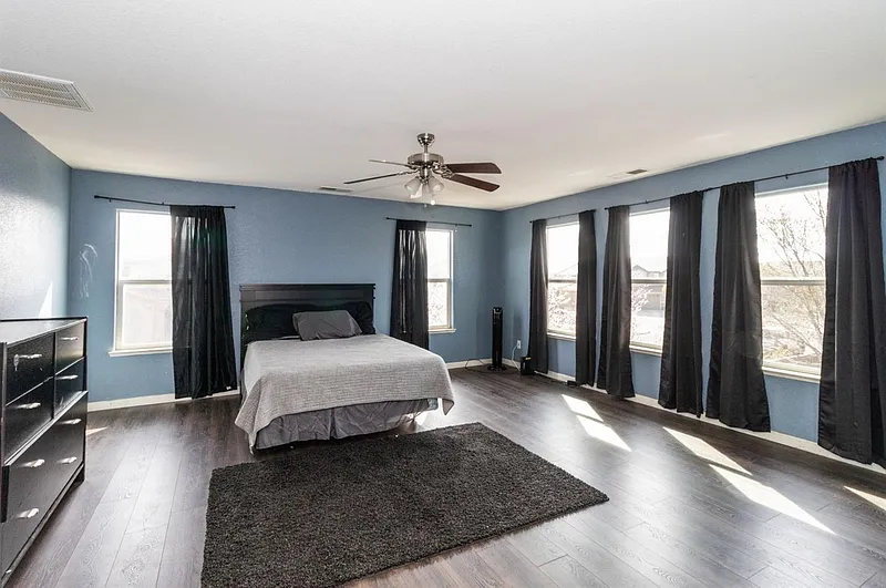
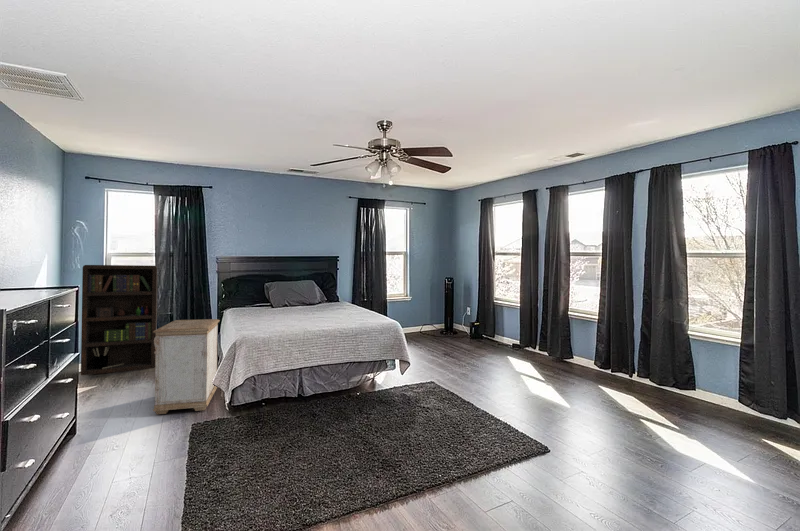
+ nightstand [152,318,221,415]
+ bookcase [80,264,158,376]
